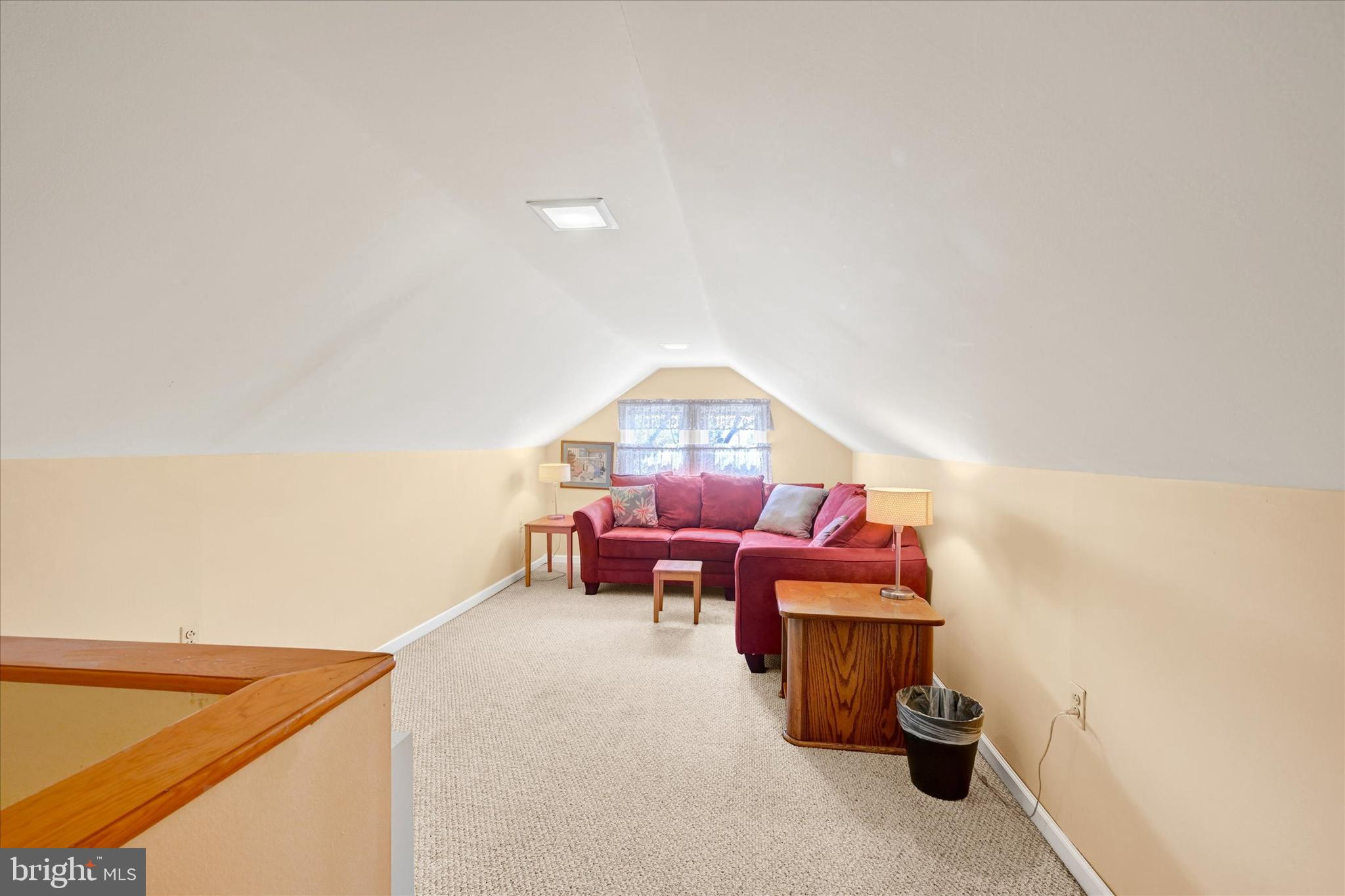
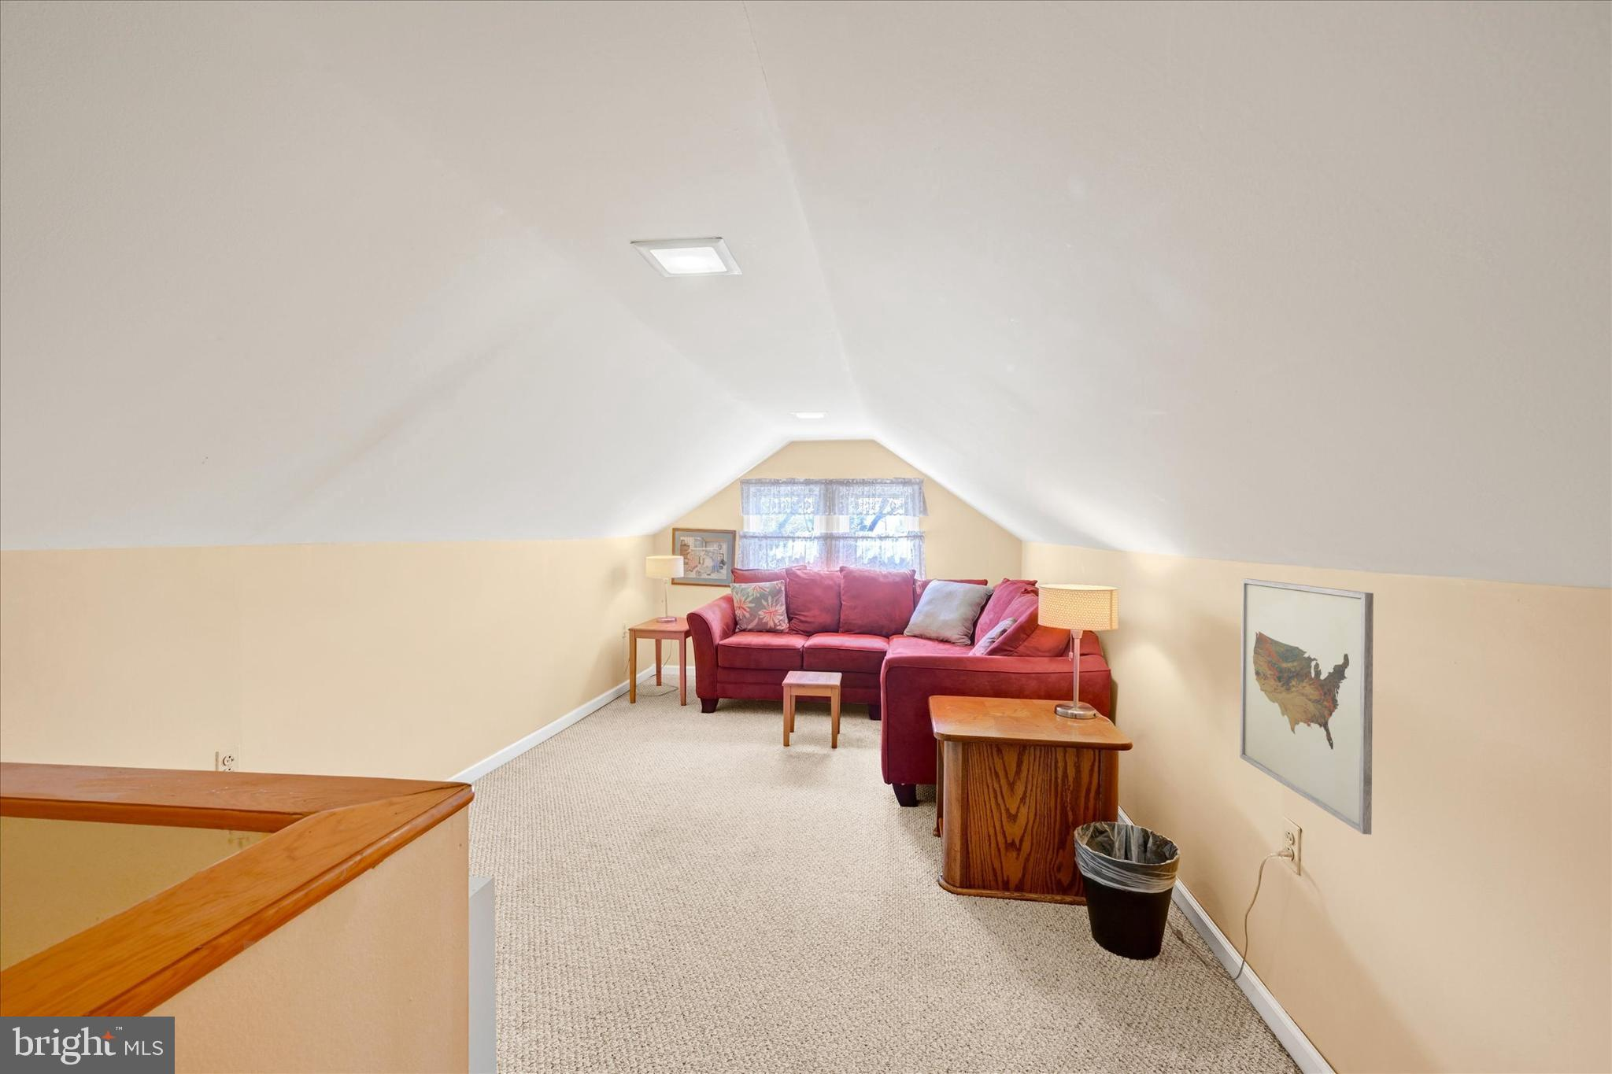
+ wall art [1239,578,1375,835]
